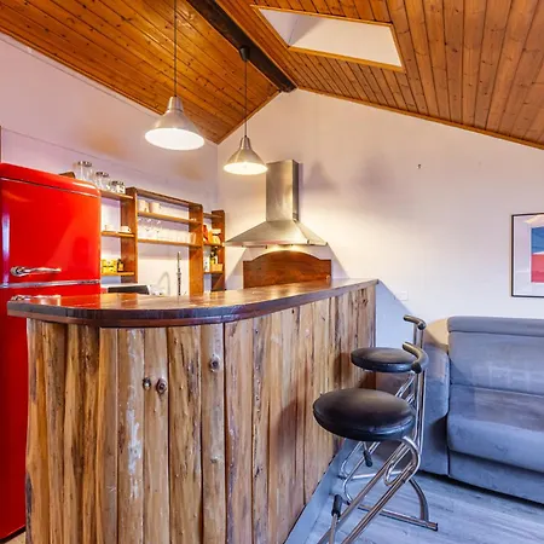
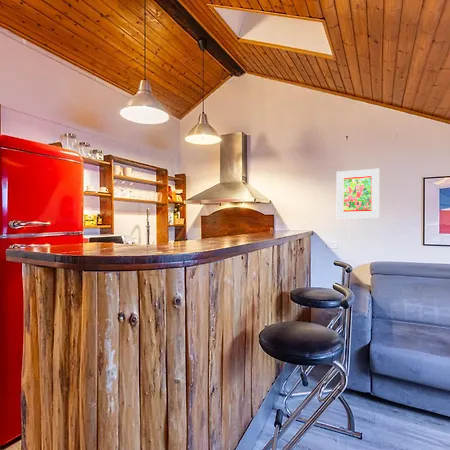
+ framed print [336,168,380,219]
